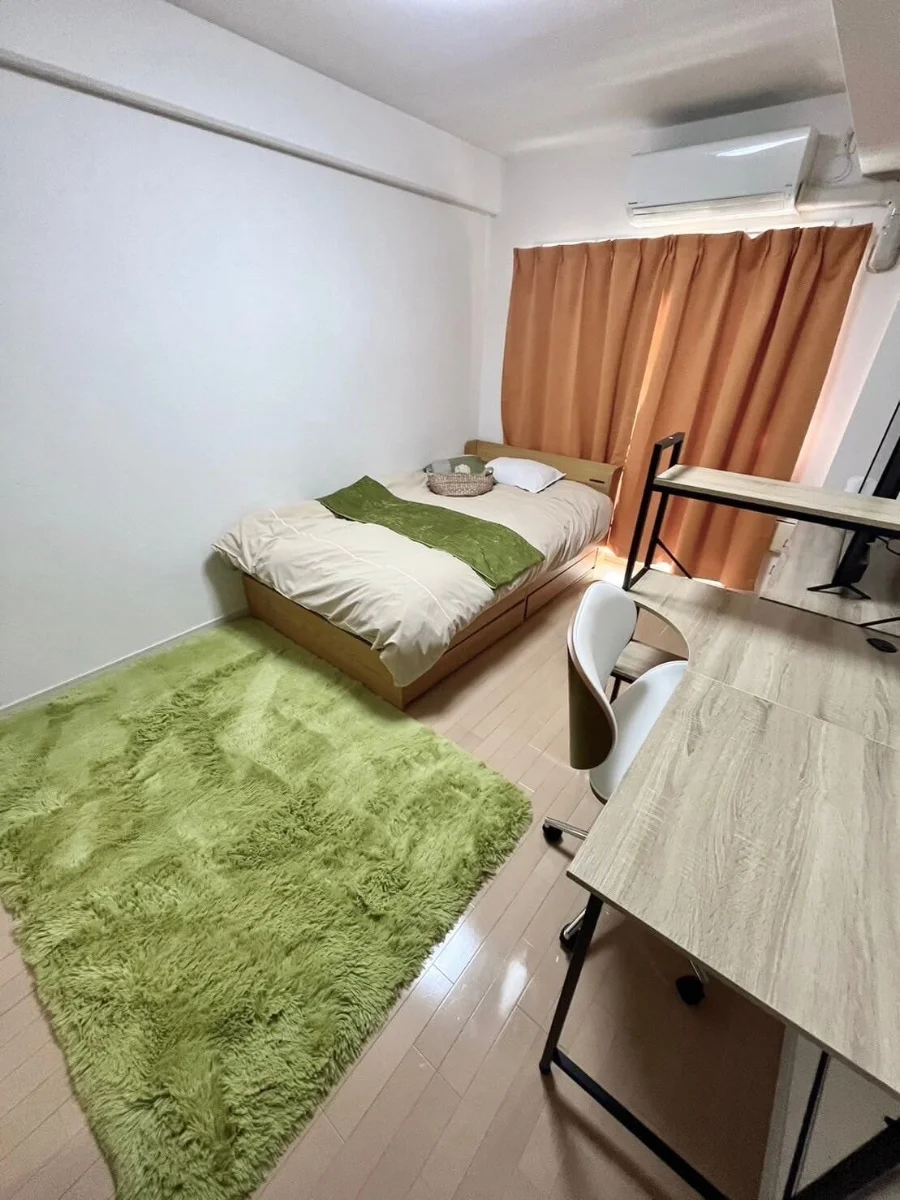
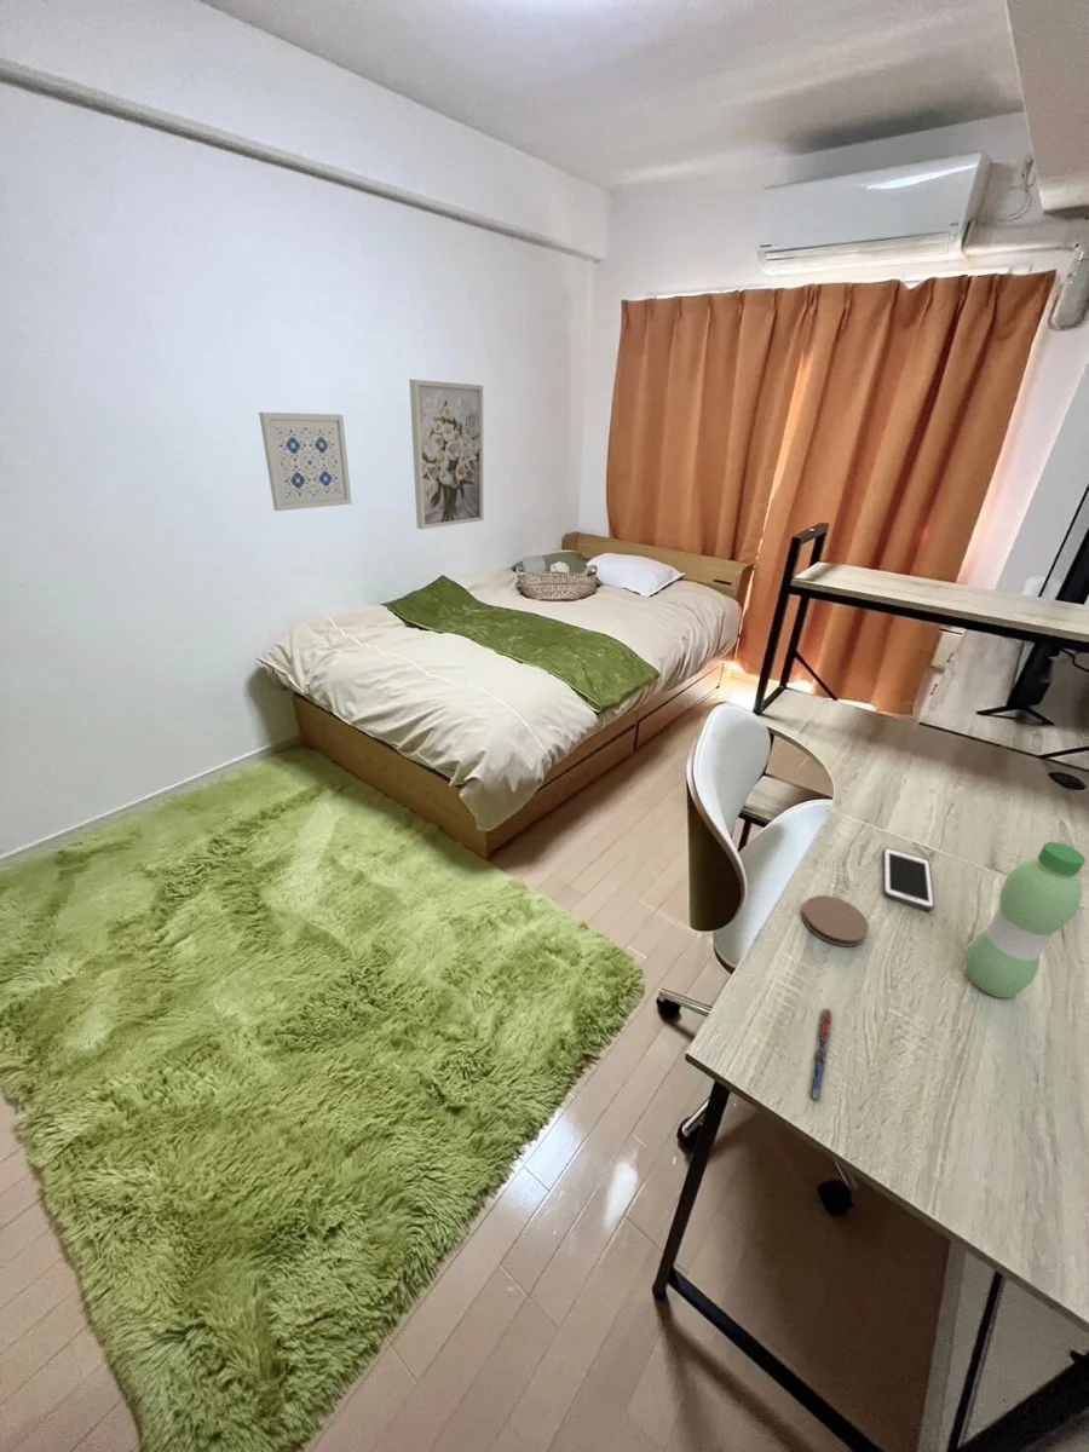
+ coaster [801,894,870,947]
+ wall art [258,411,353,512]
+ cell phone [882,847,935,911]
+ water bottle [966,841,1087,999]
+ wall art [408,379,484,530]
+ pen [808,1007,835,1104]
